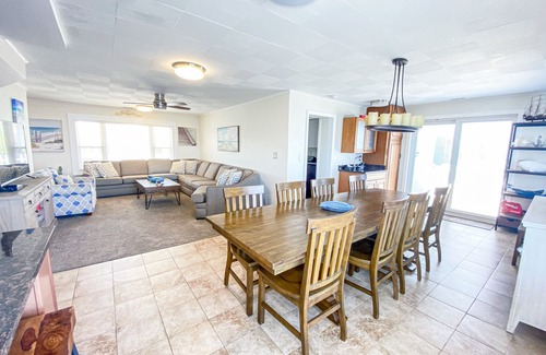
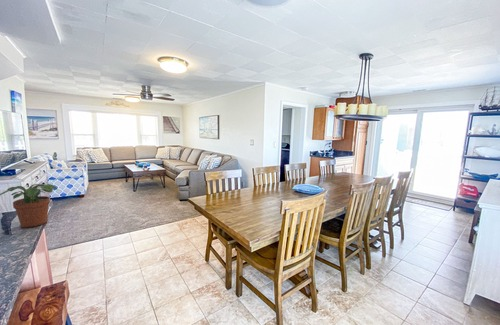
+ potted plant [0,183,58,228]
